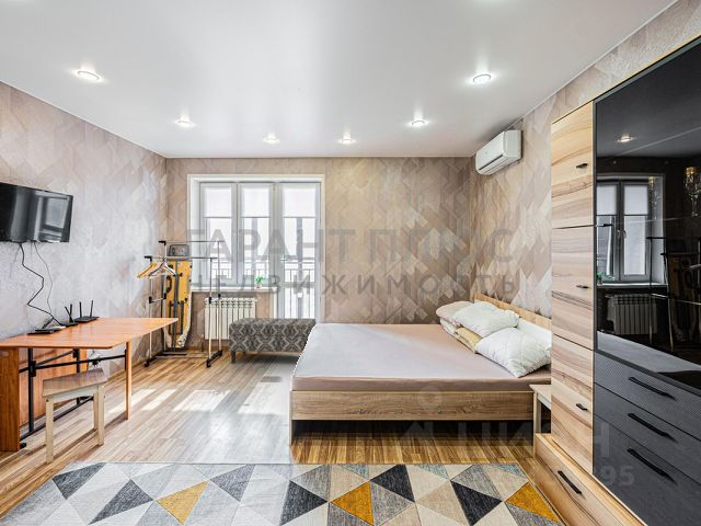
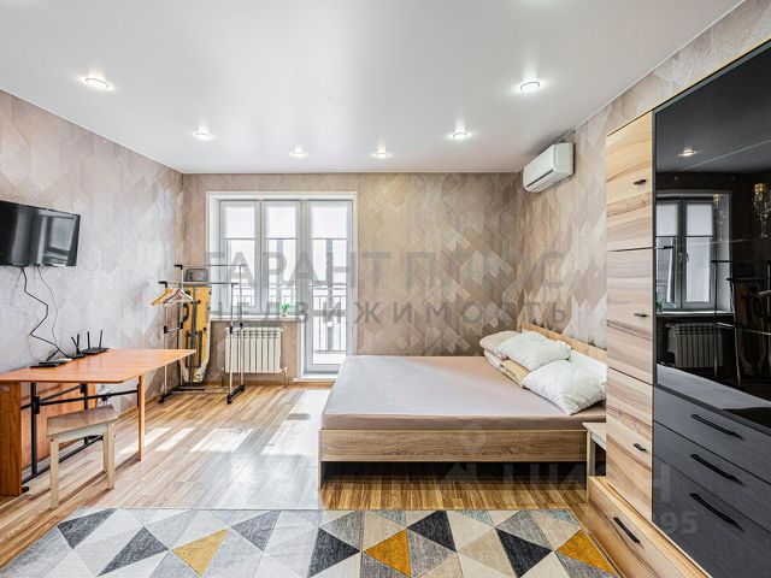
- bench [228,317,317,364]
